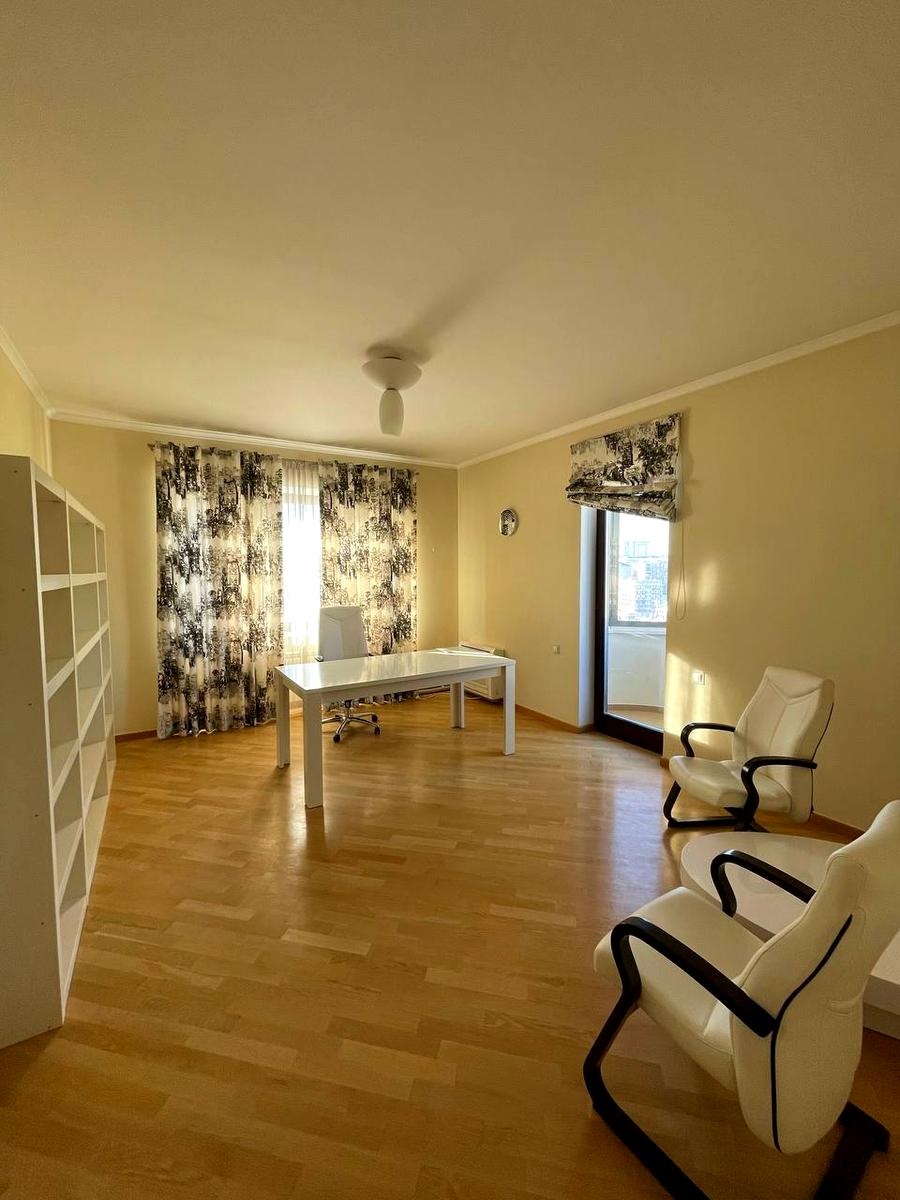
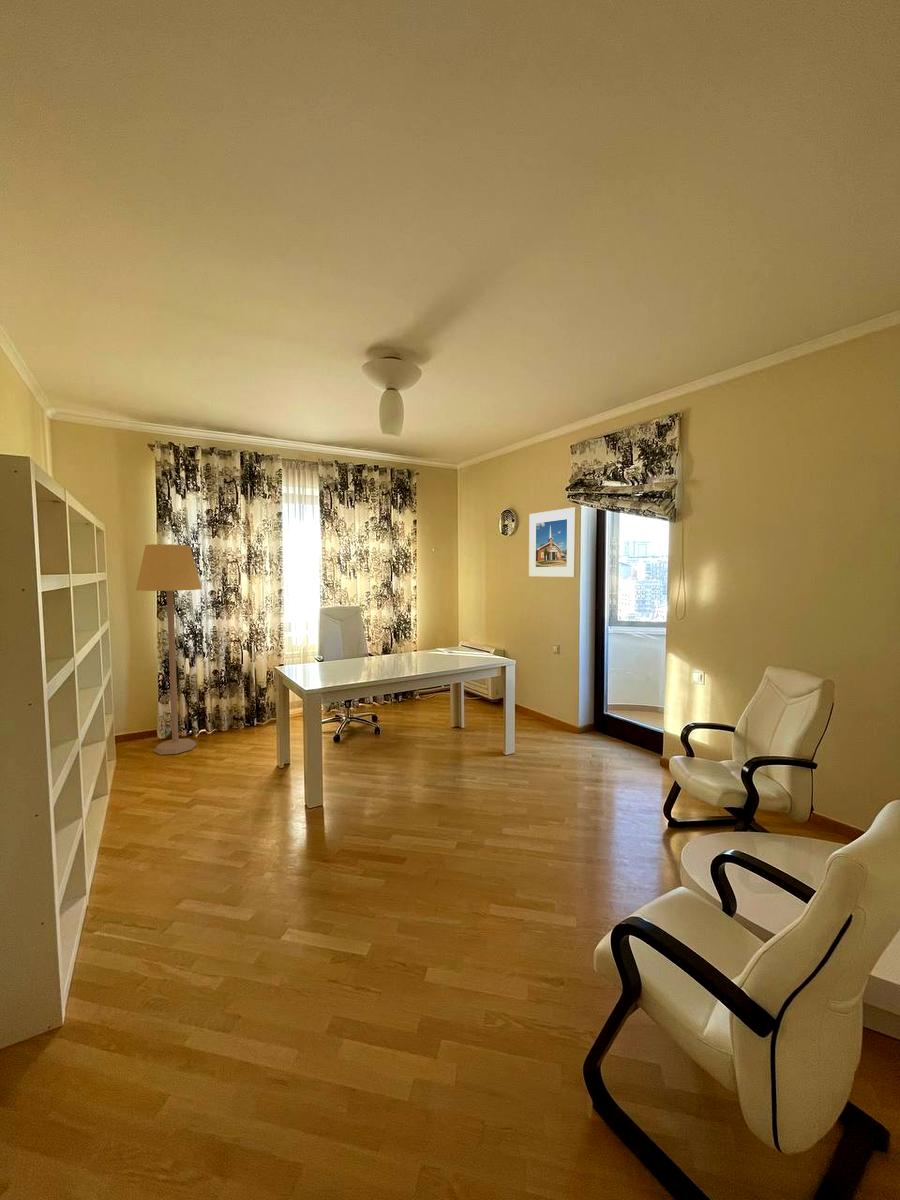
+ lamp [135,543,203,756]
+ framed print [528,506,577,578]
